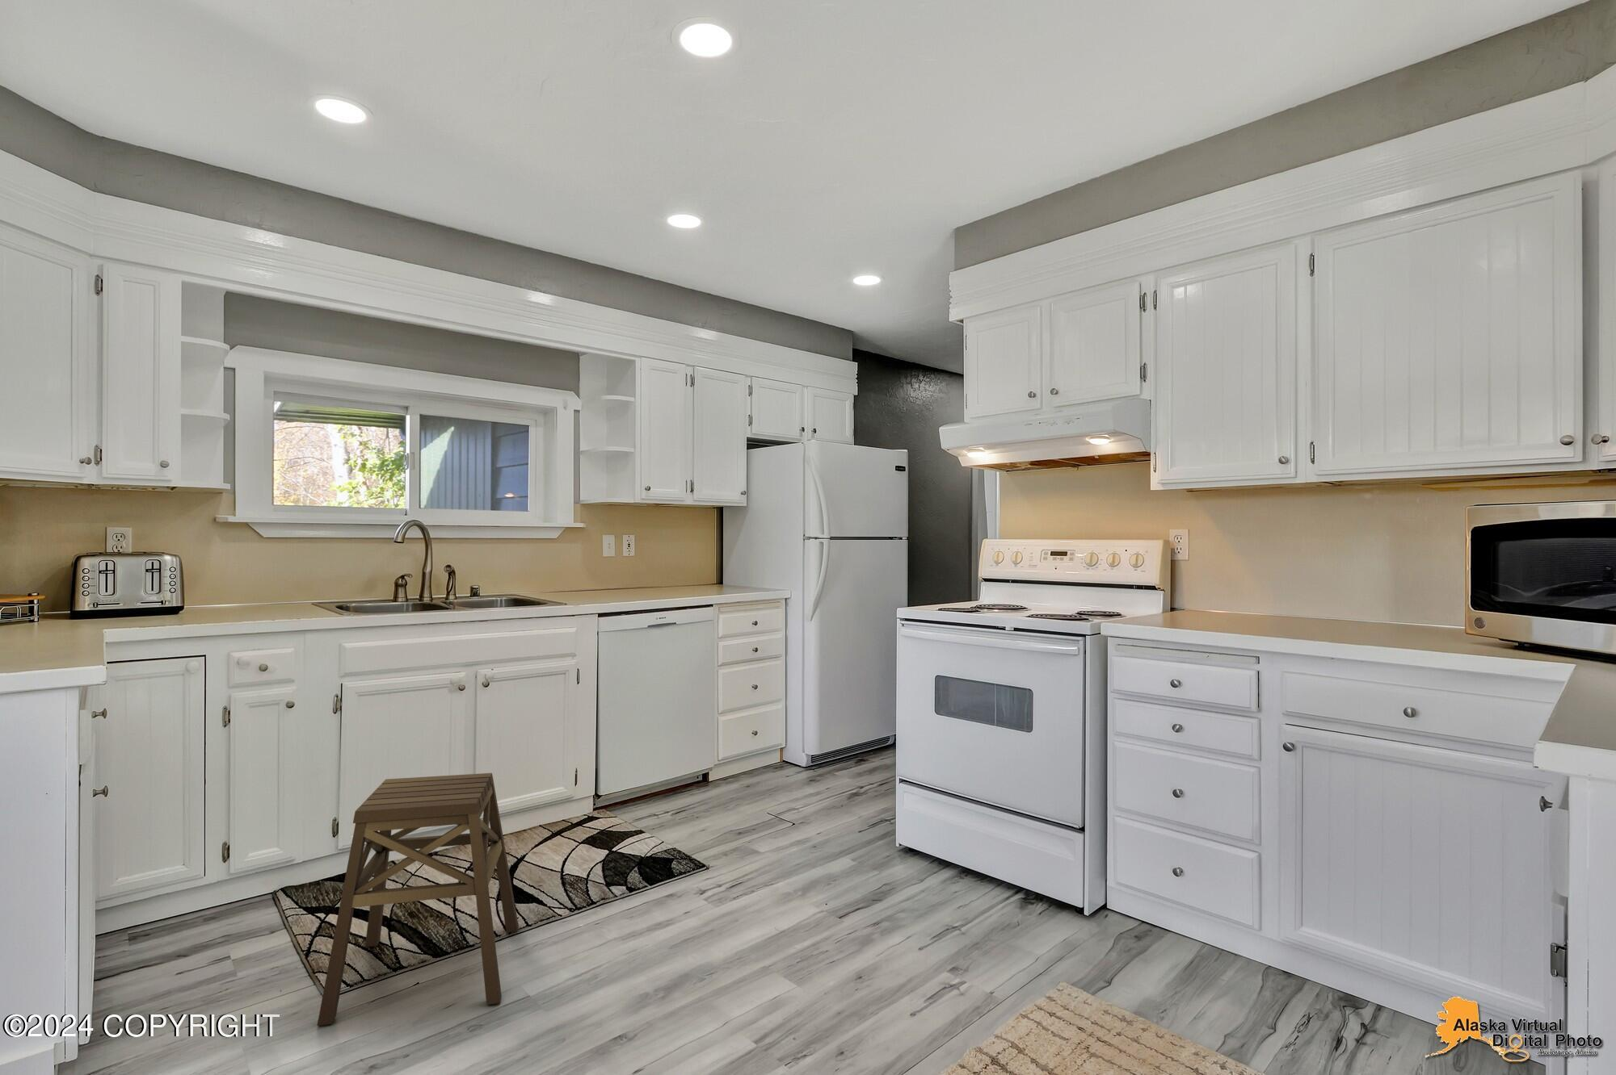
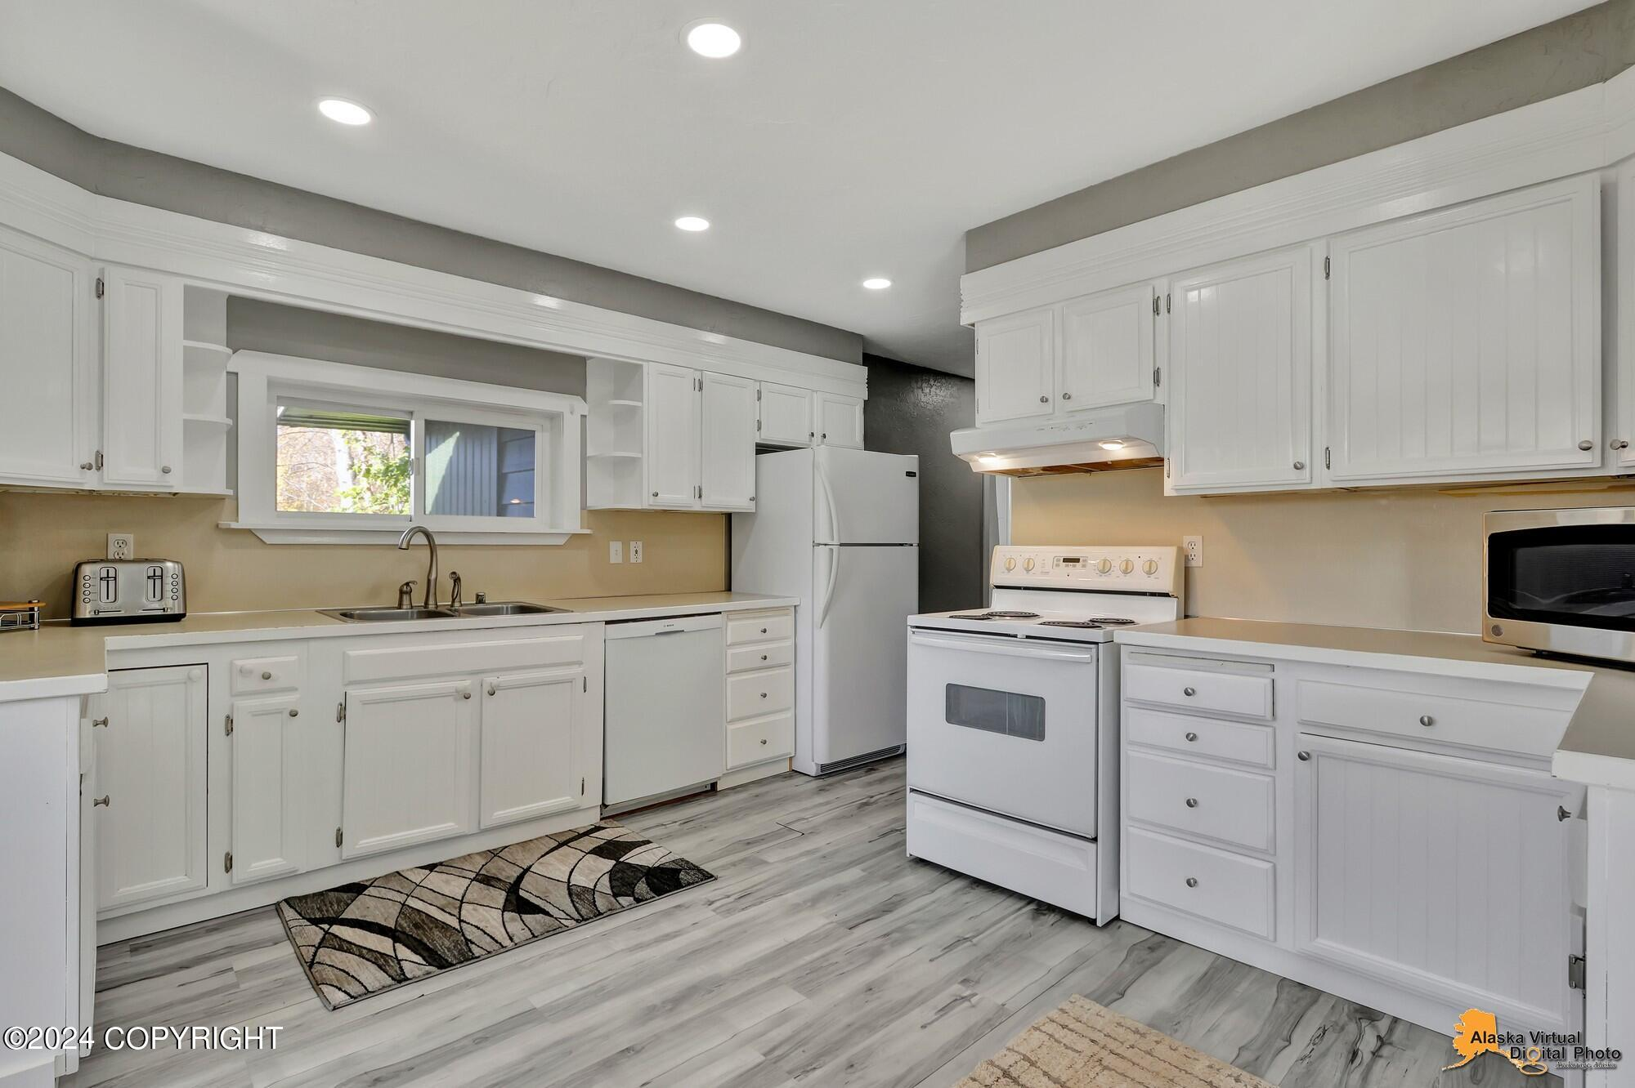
- stool [317,773,520,1027]
